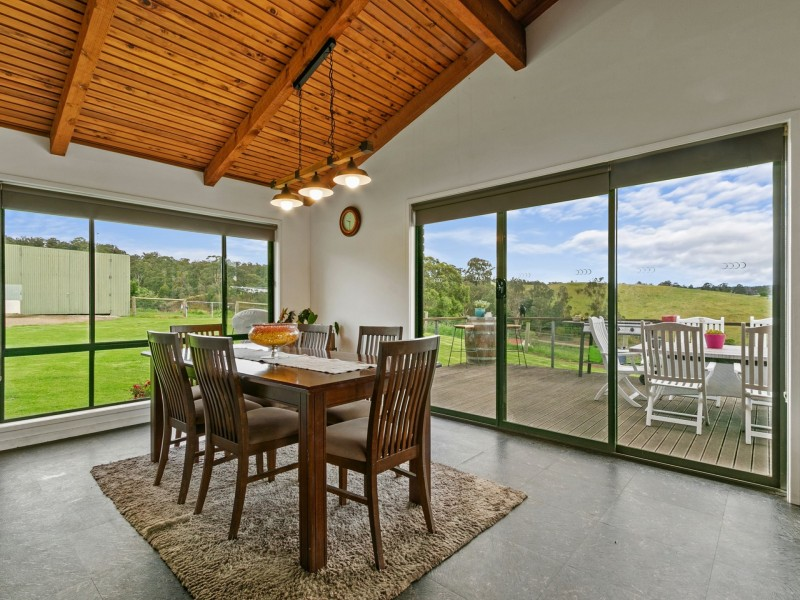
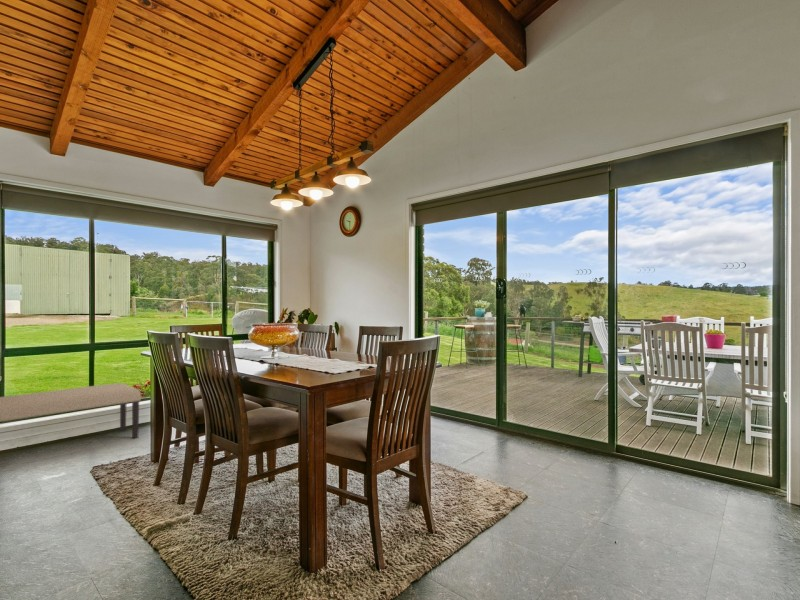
+ bench [0,382,142,440]
